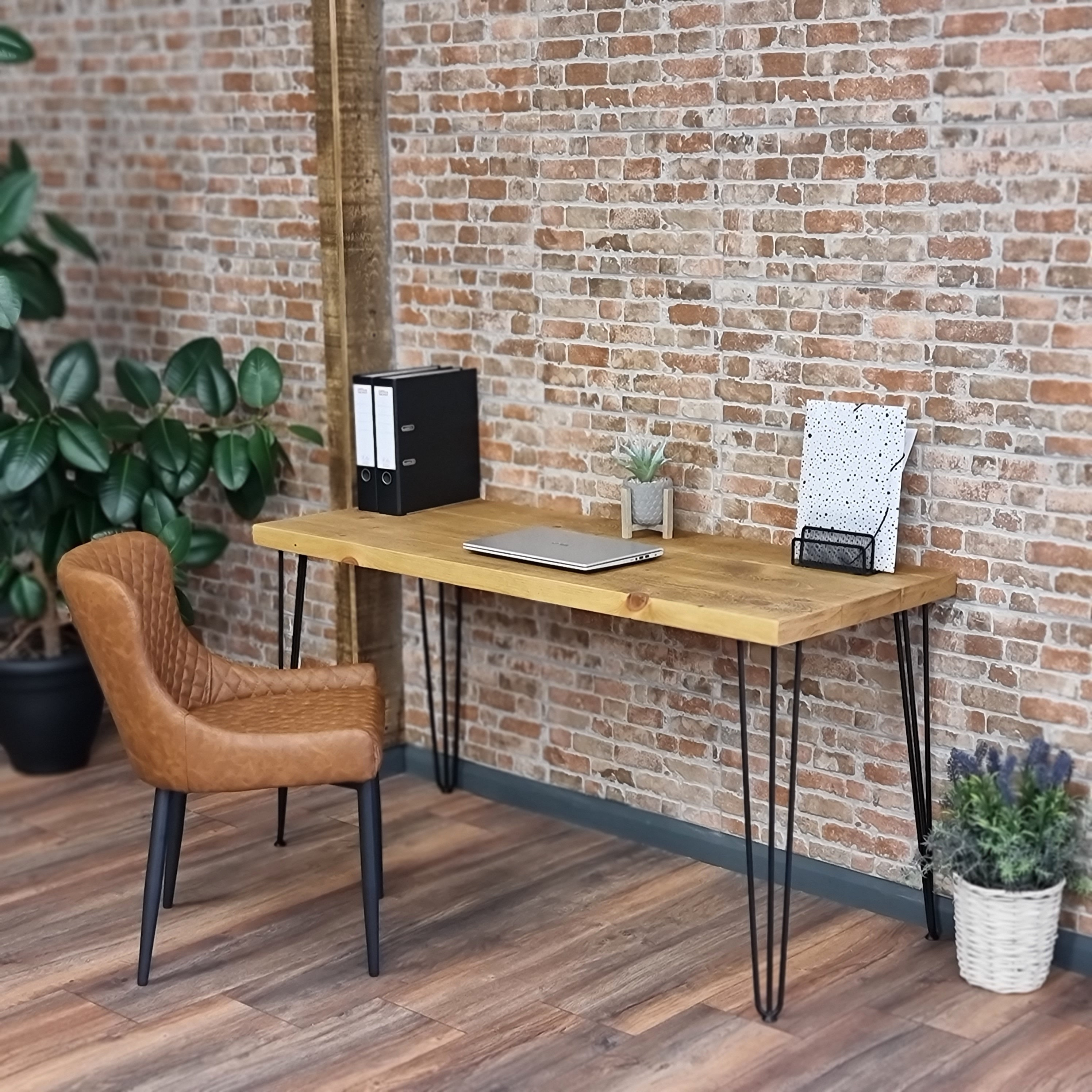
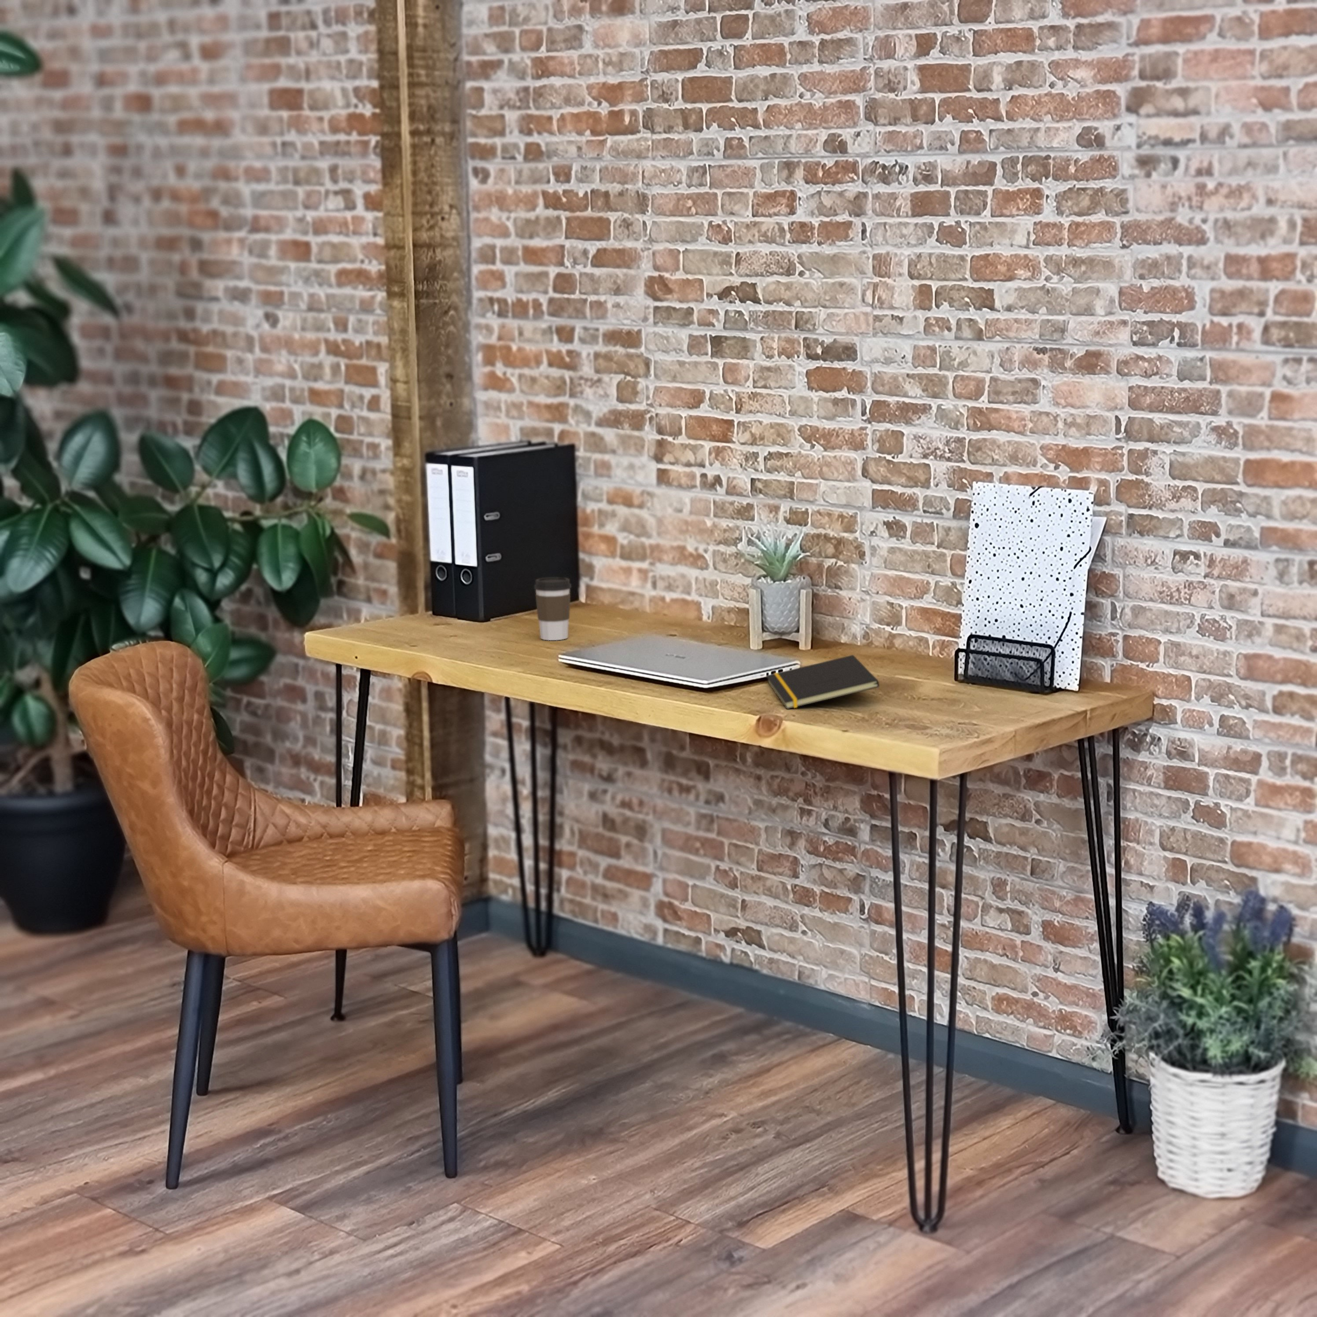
+ coffee cup [533,576,572,640]
+ notepad [766,655,880,710]
